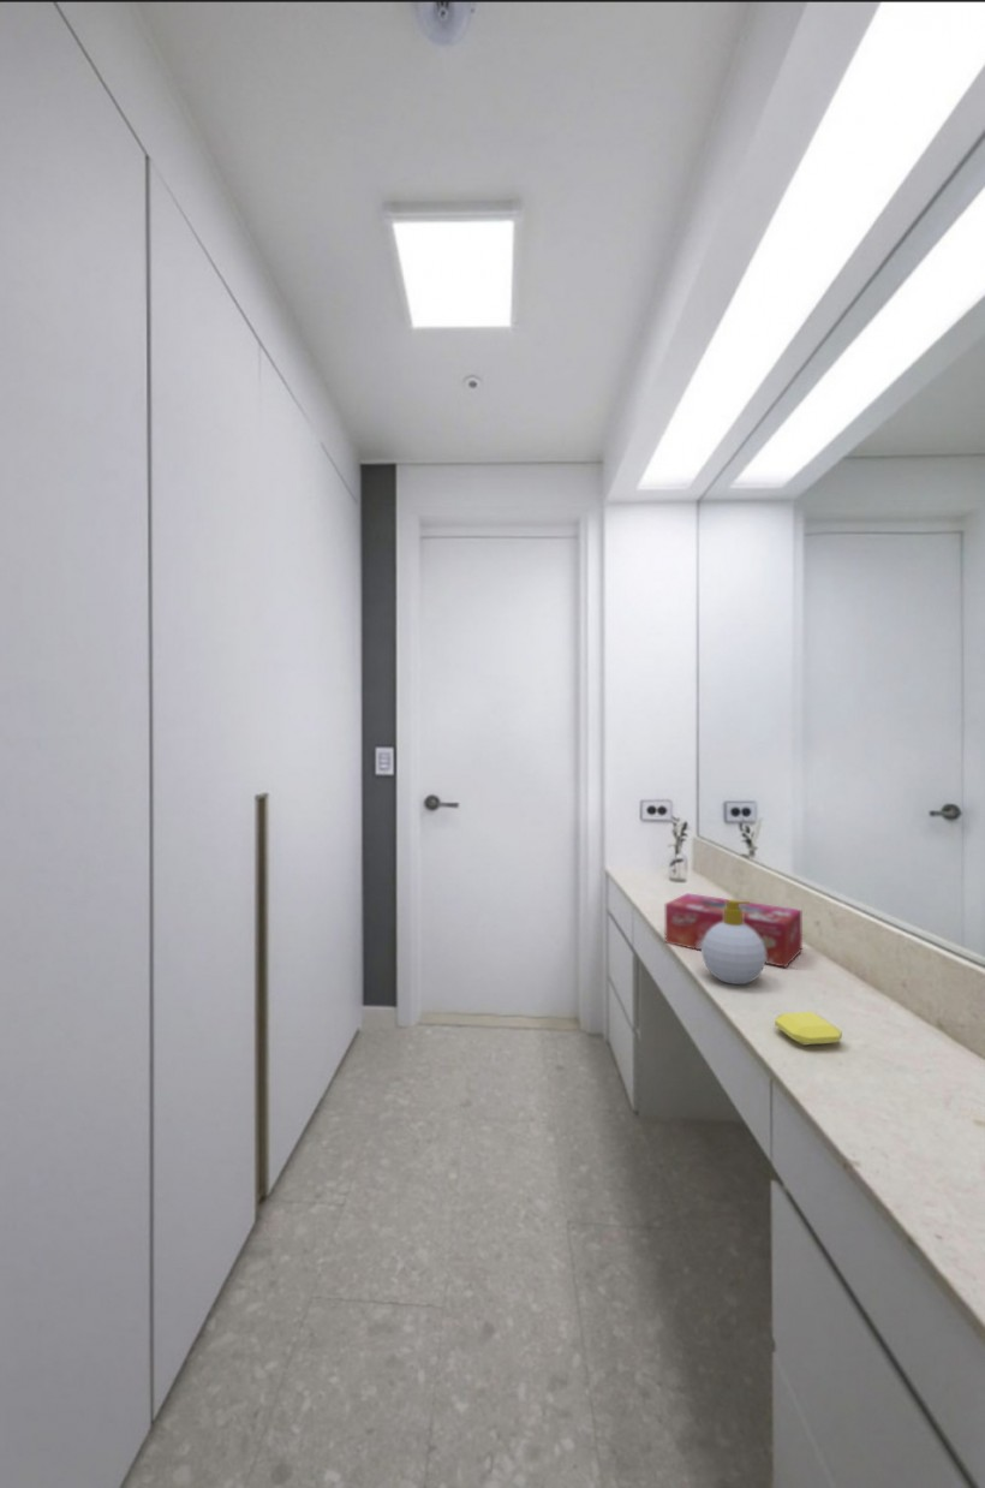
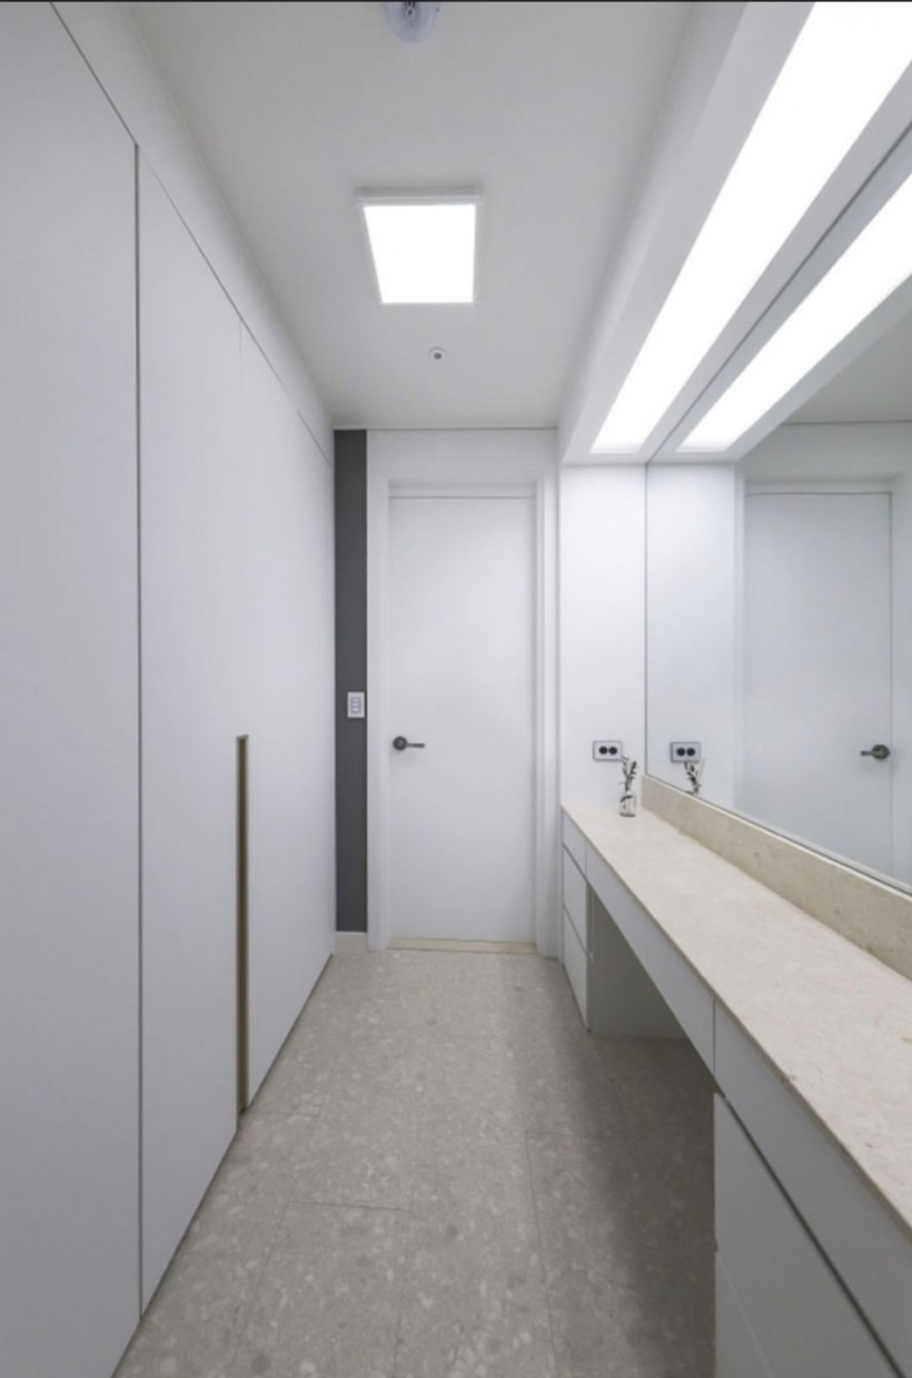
- soap bar [774,1011,843,1047]
- soap bottle [700,899,766,986]
- tissue box [664,892,804,969]
